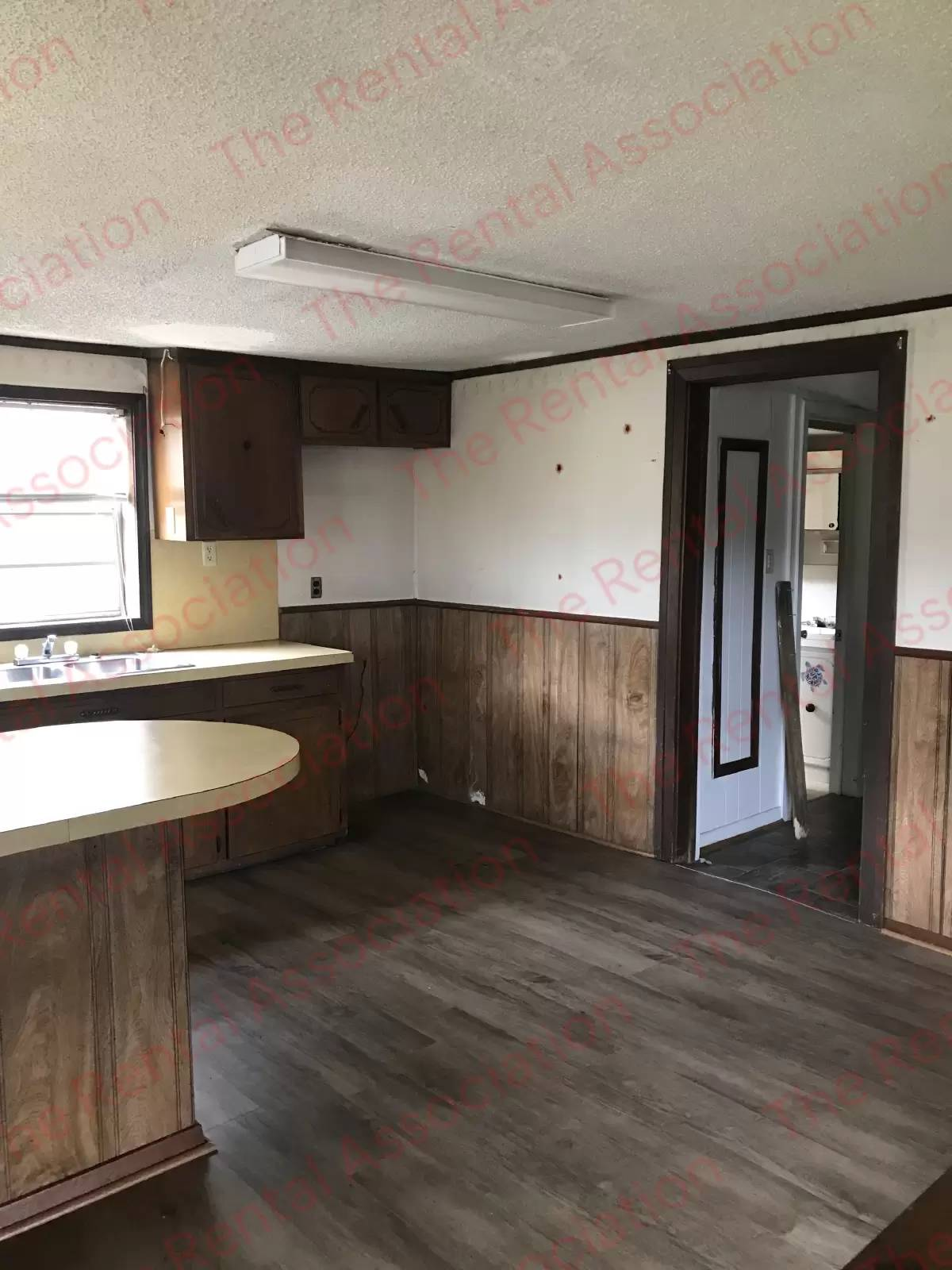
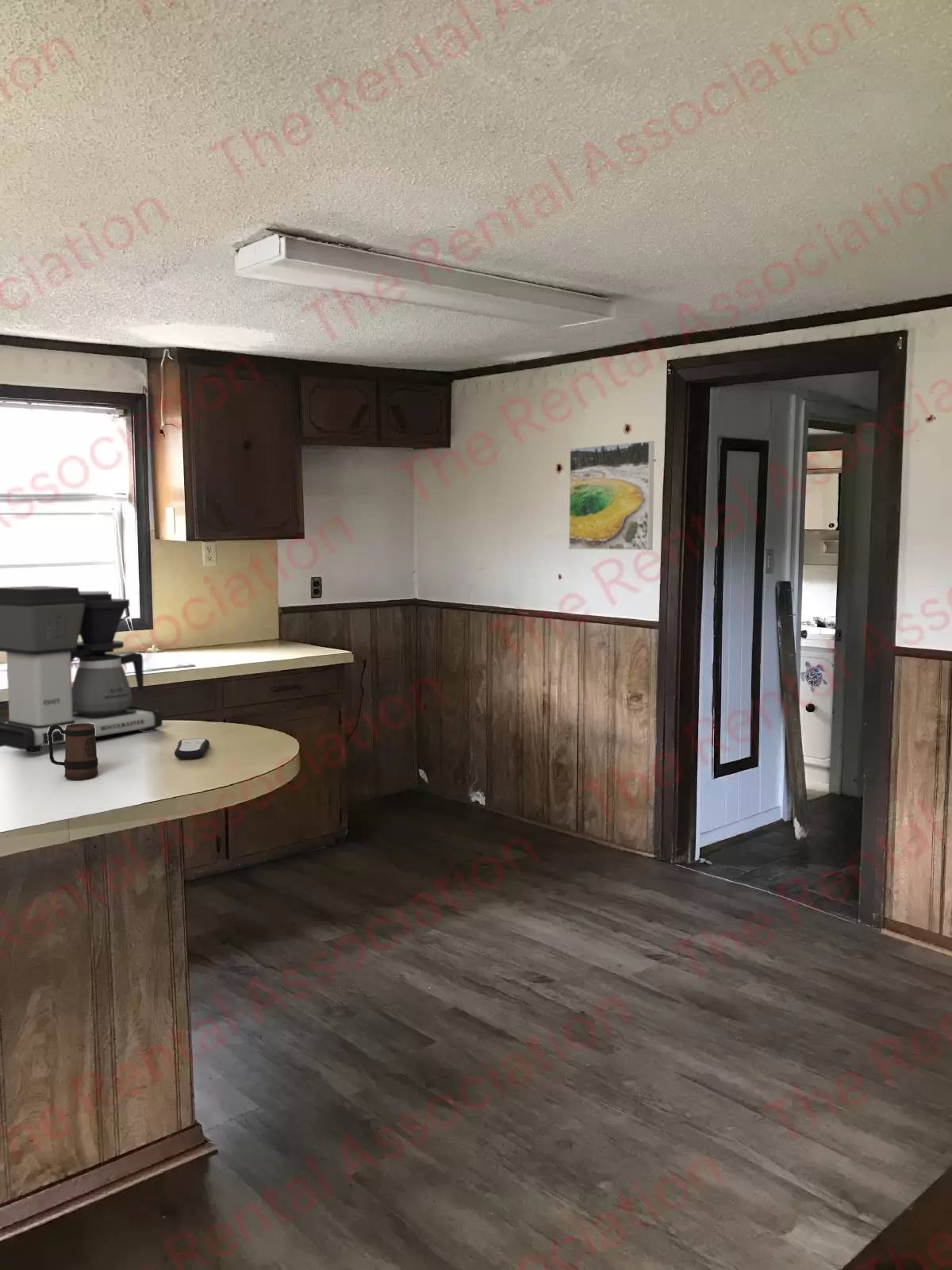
+ coffee maker [0,585,163,755]
+ mug [48,723,99,781]
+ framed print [568,440,655,551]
+ remote control [174,737,210,760]
